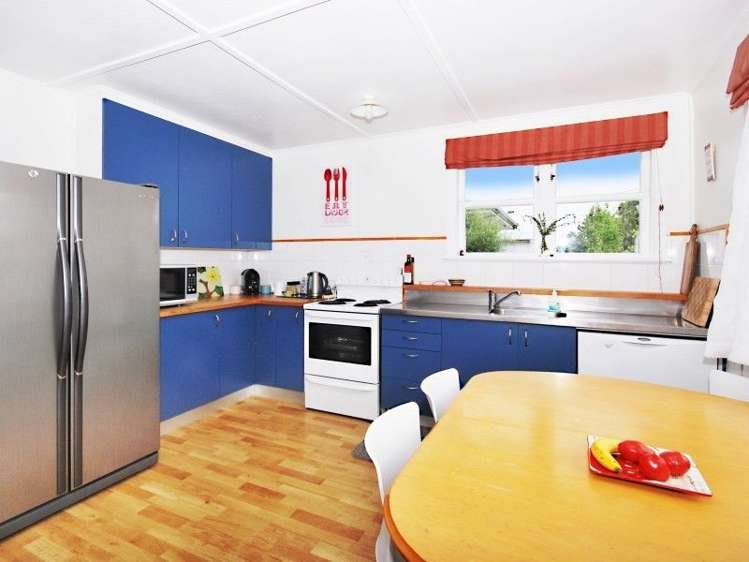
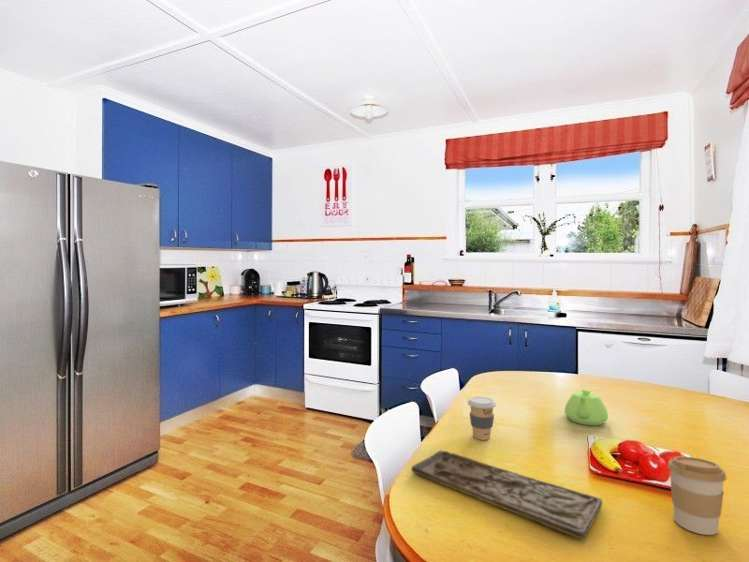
+ coffee cup [667,456,728,536]
+ teapot [564,388,609,426]
+ coffee cup [467,396,497,441]
+ cutting board [410,449,603,540]
